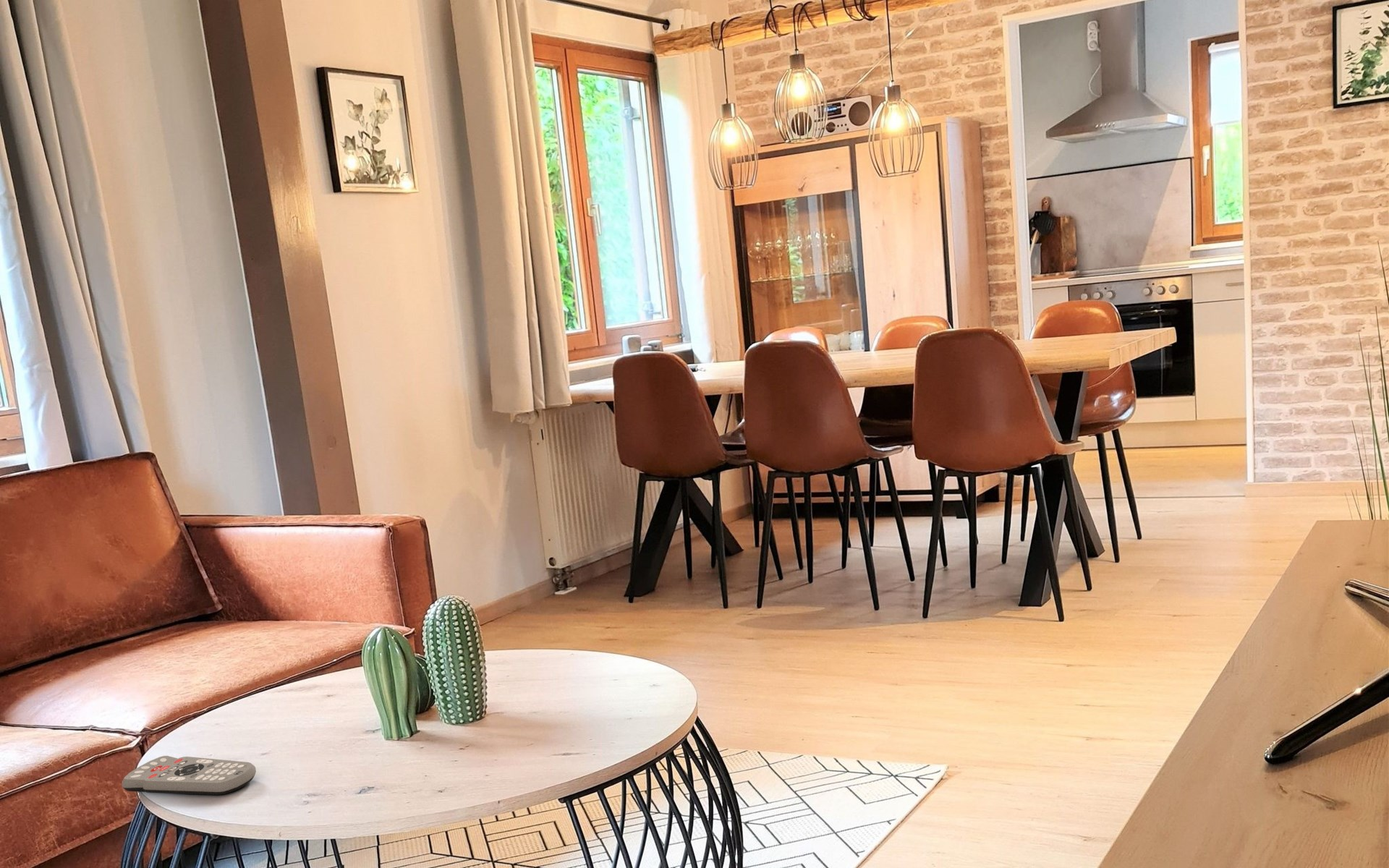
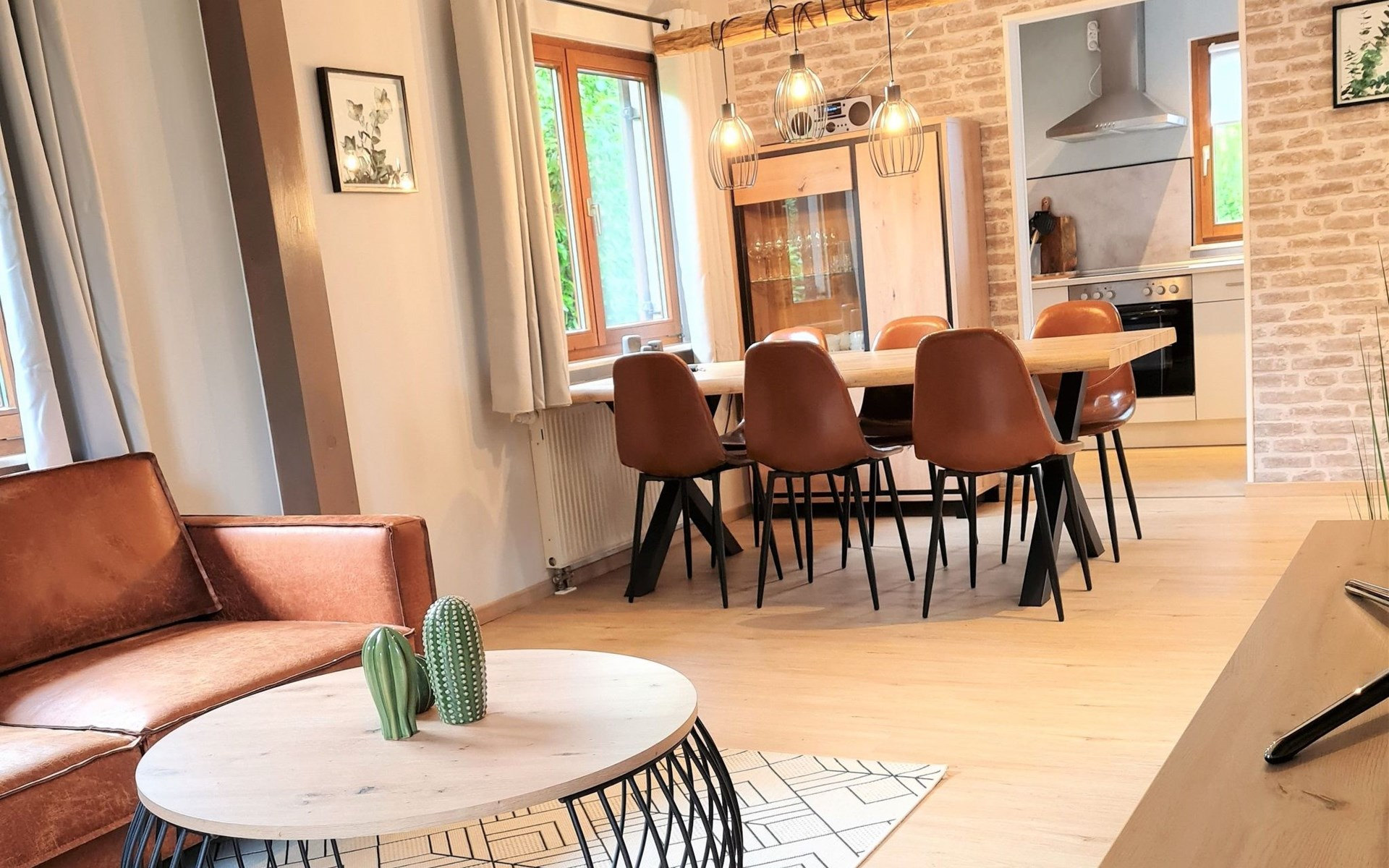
- remote control [122,755,257,796]
